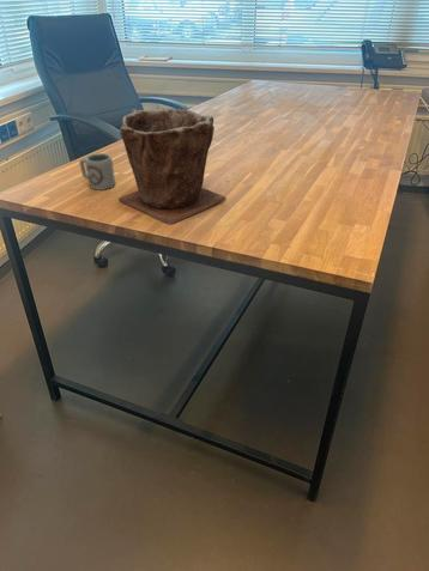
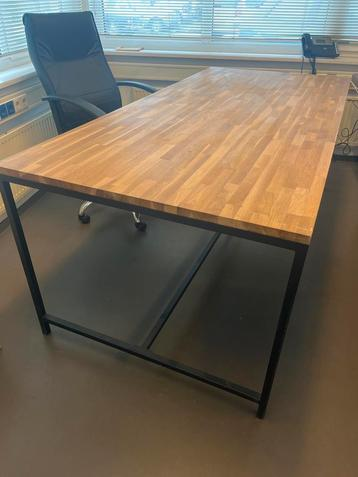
- plant pot [117,108,228,225]
- cup [78,152,116,192]
